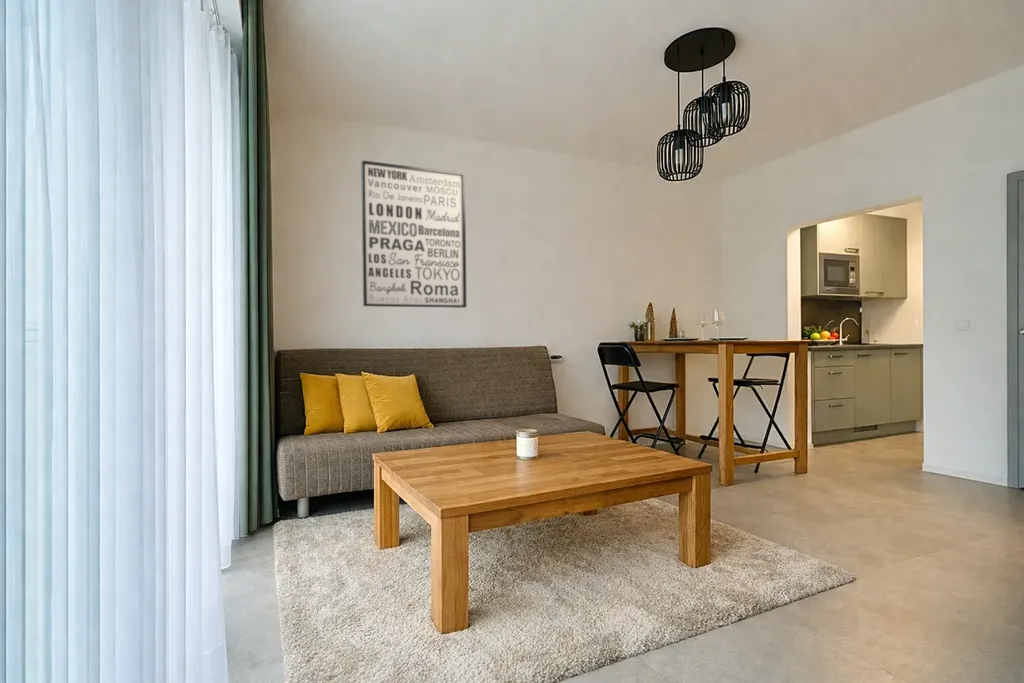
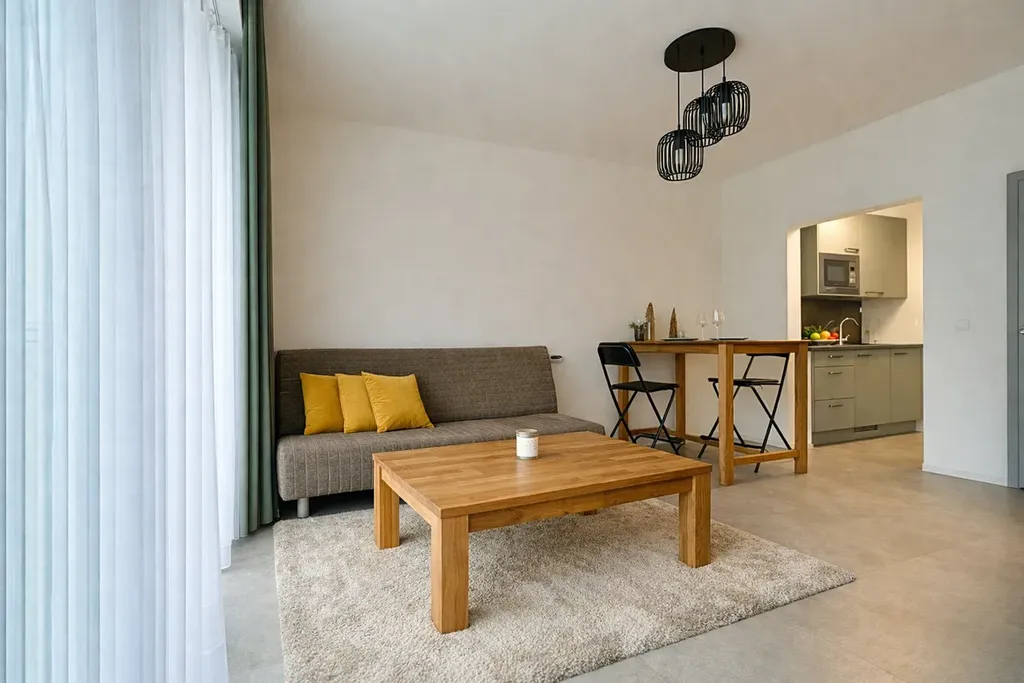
- wall art [360,159,468,309]
